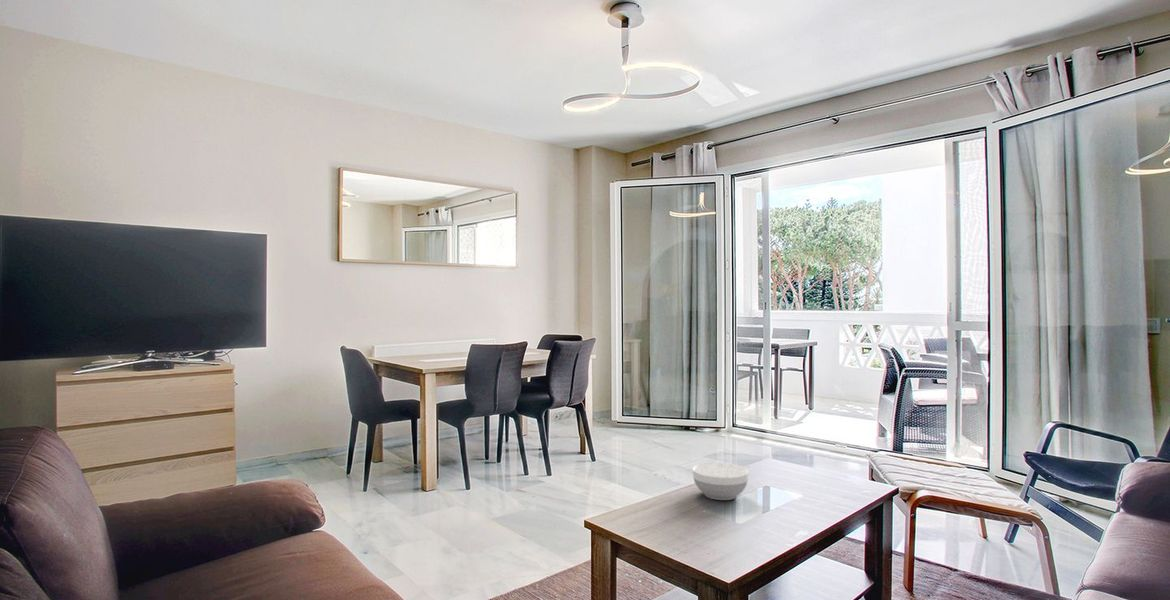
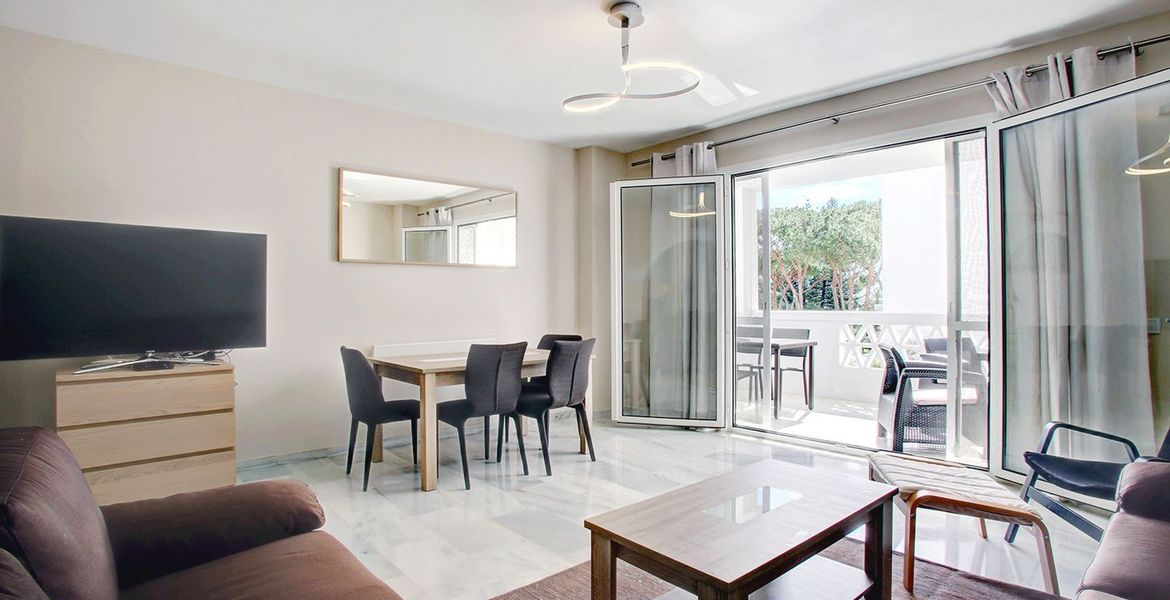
- bowl [691,462,750,501]
